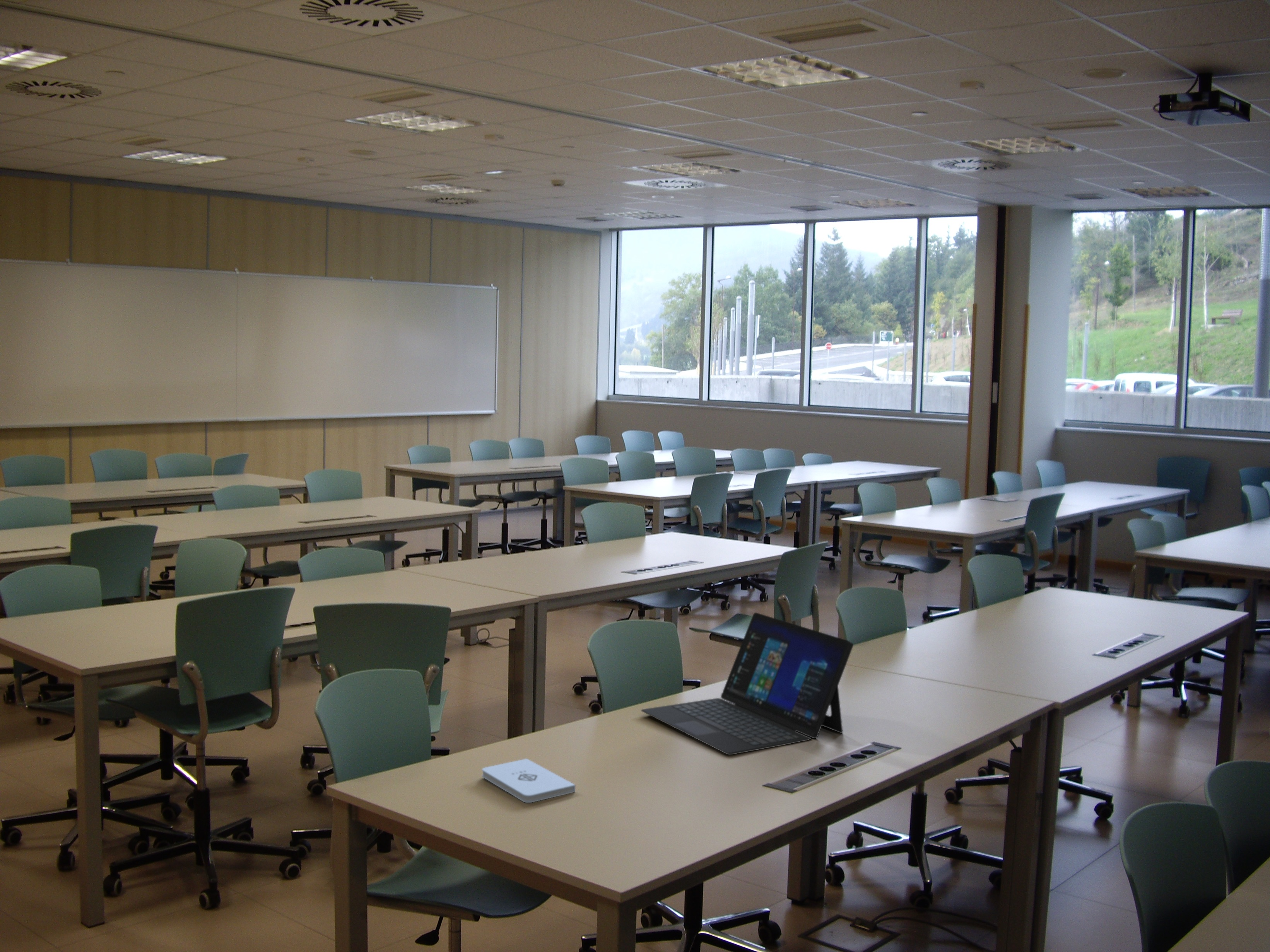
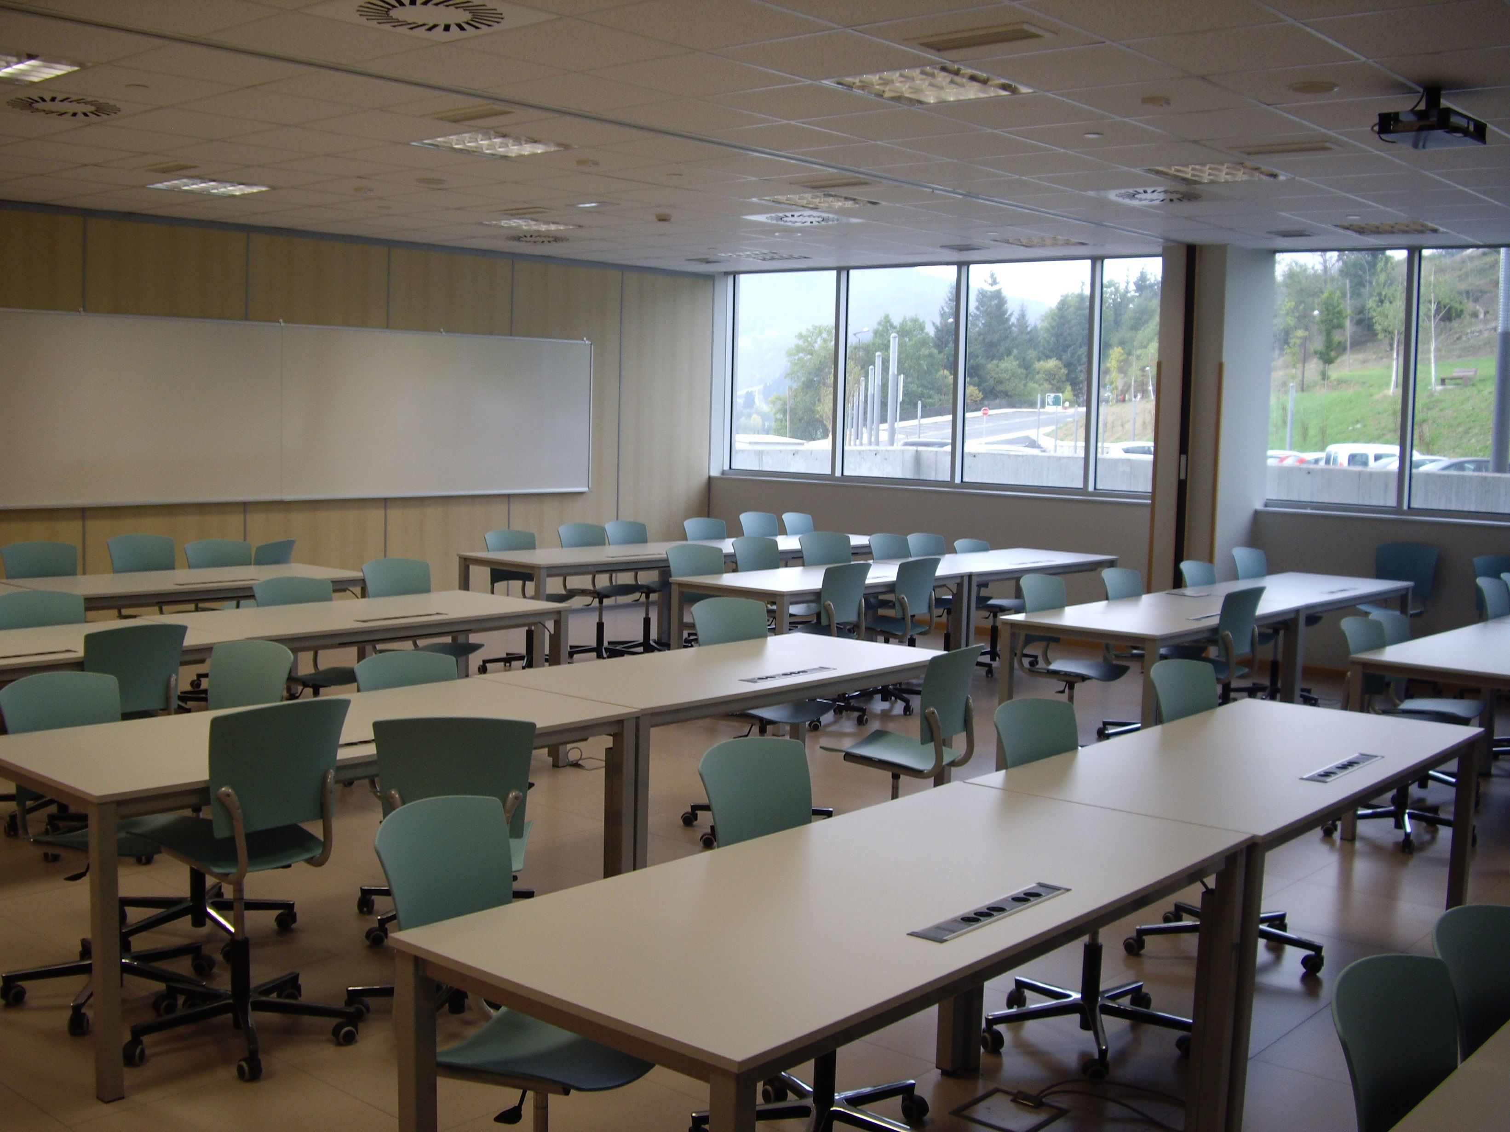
- notepad [482,758,576,803]
- laptop [641,612,854,755]
